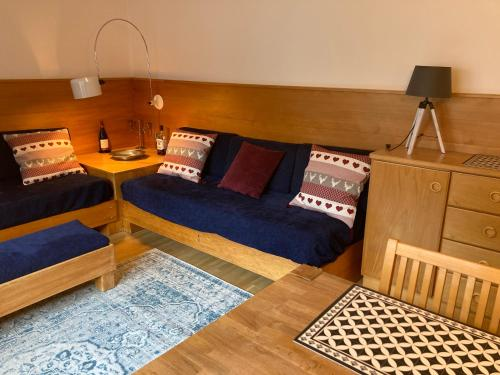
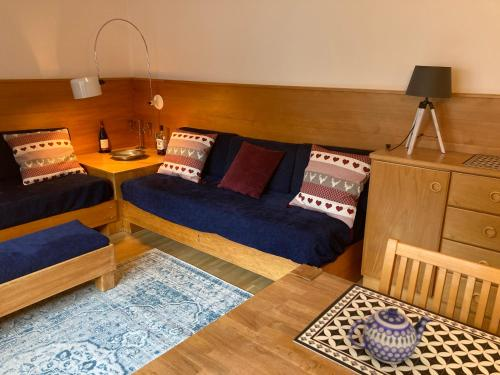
+ teapot [347,307,432,365]
